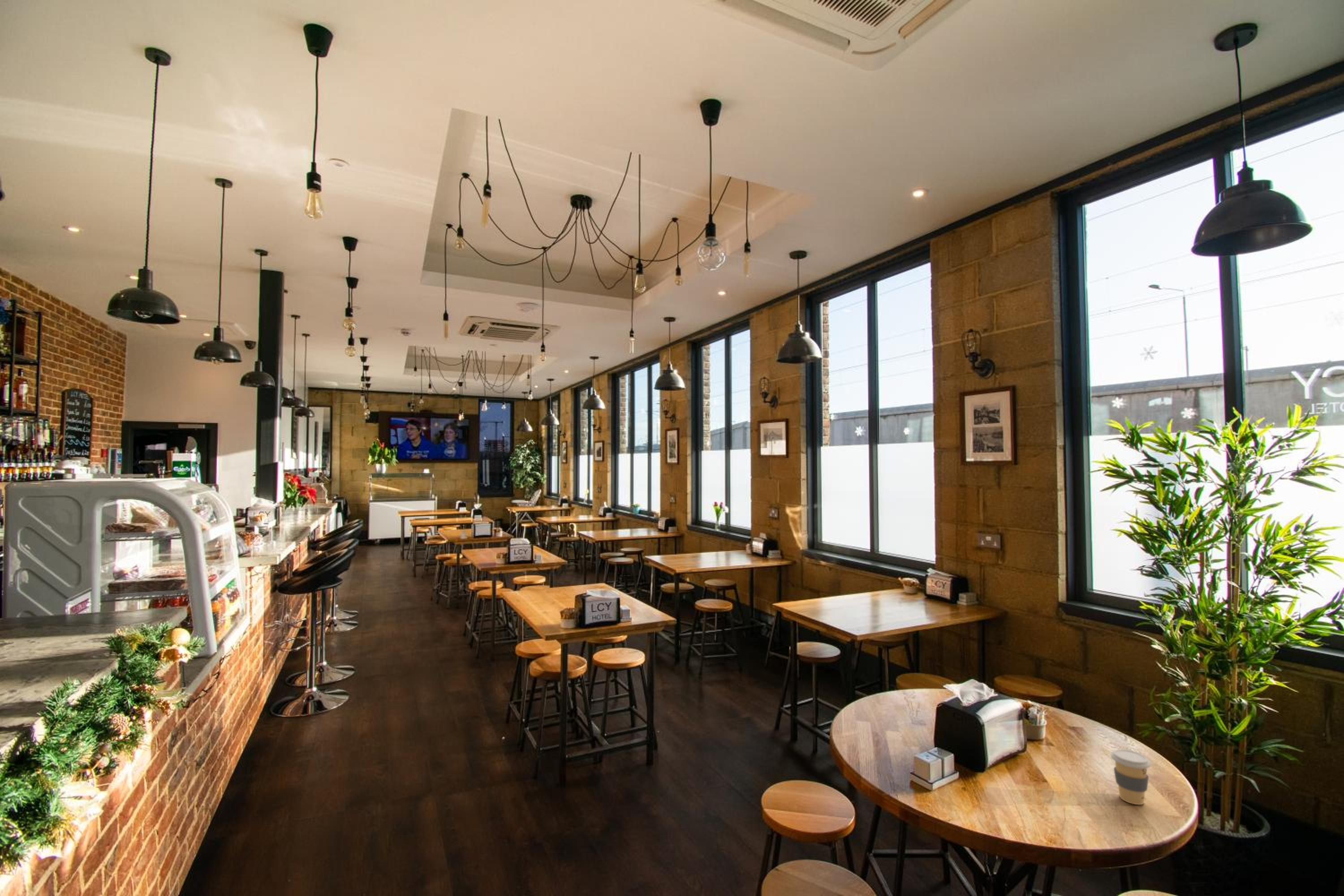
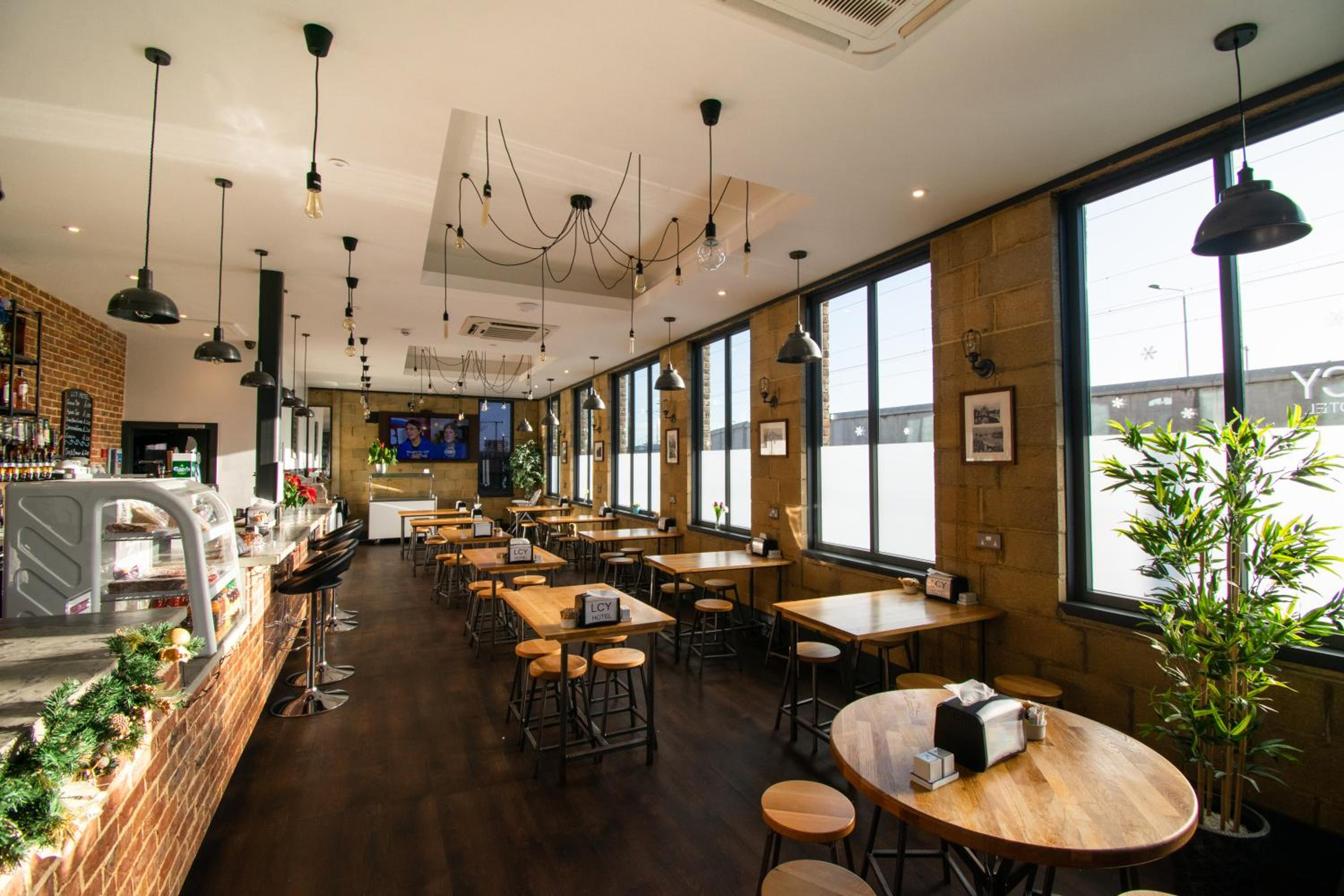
- coffee cup [1110,749,1151,805]
